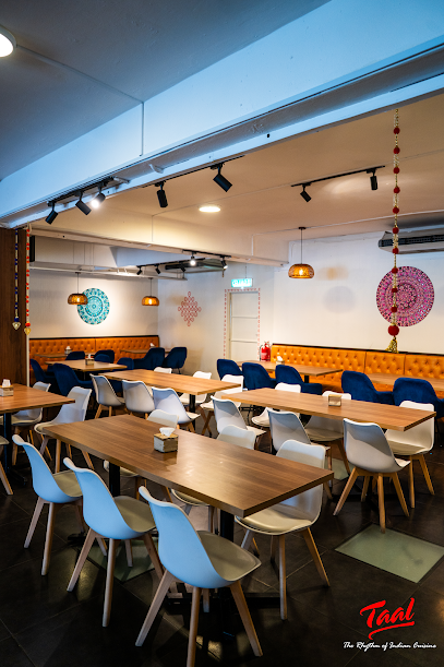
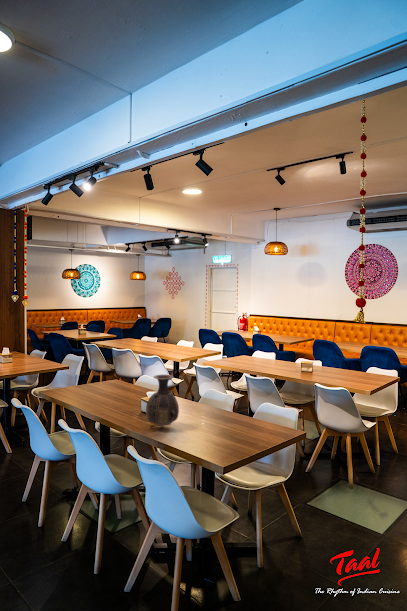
+ vase [145,374,180,428]
